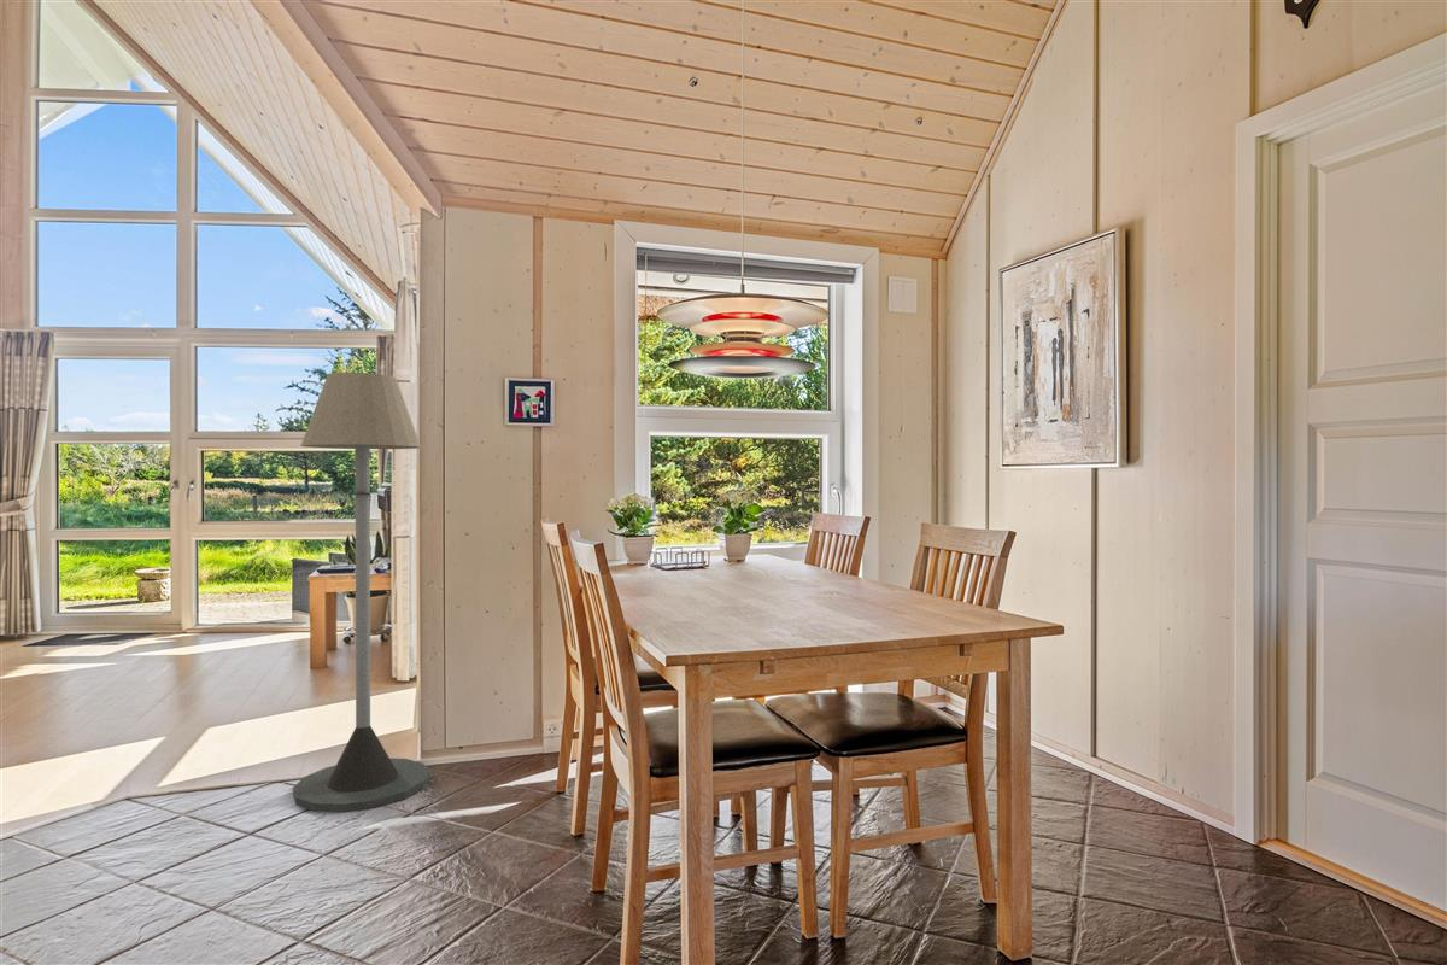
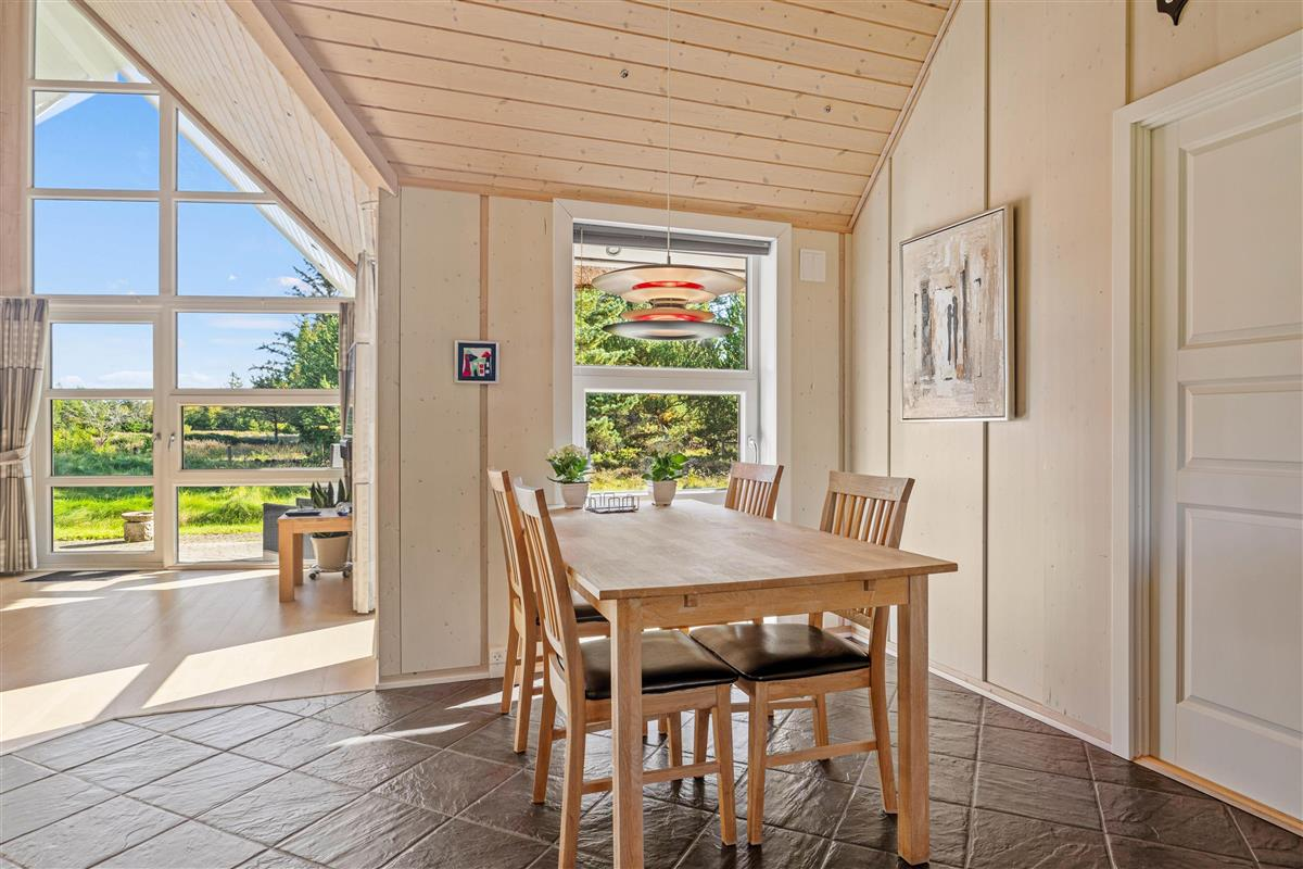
- floor lamp [292,372,432,813]
